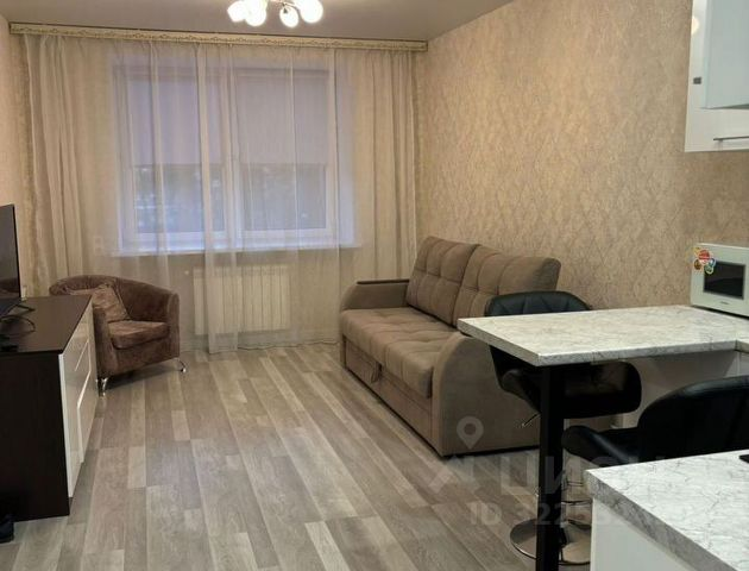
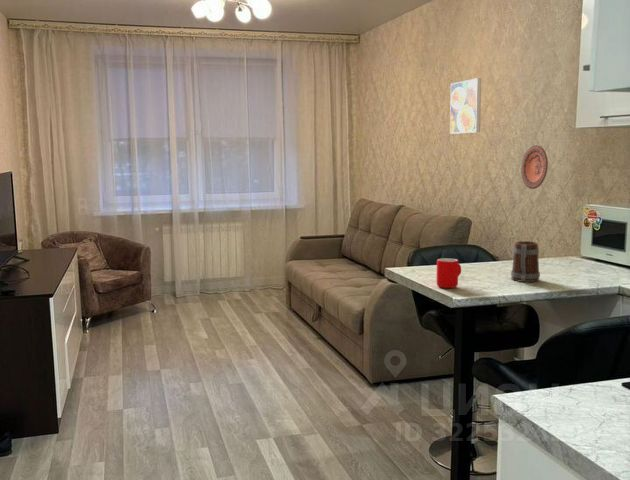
+ mug [510,240,541,283]
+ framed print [449,77,482,135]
+ decorative plate [520,145,549,190]
+ mug [436,257,462,289]
